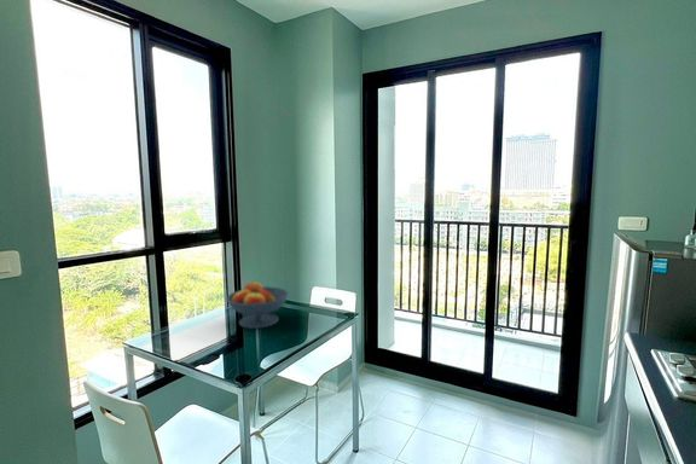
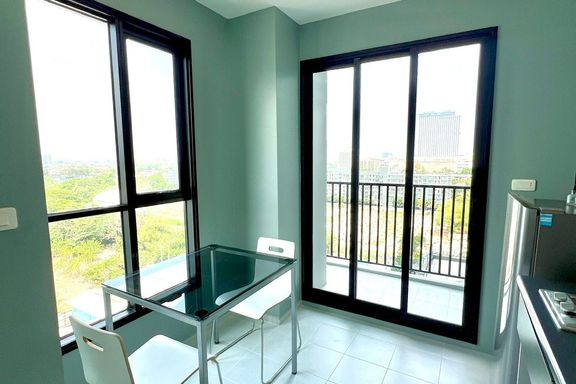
- fruit bowl [226,279,290,330]
